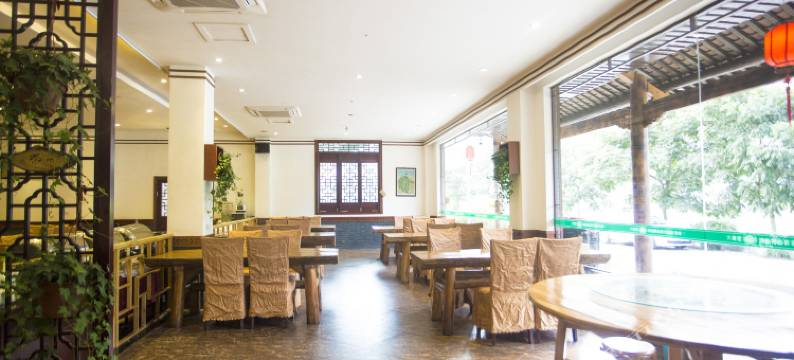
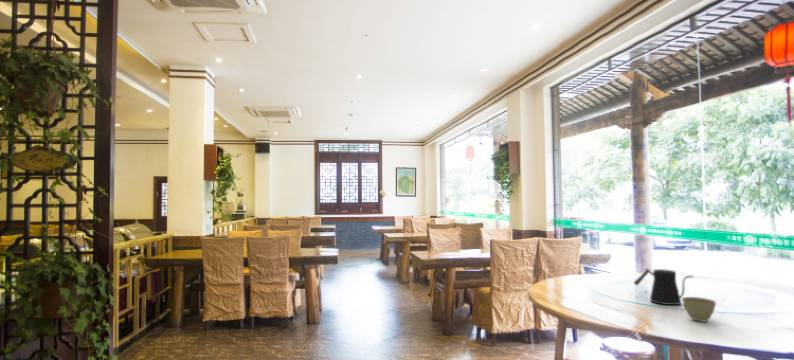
+ kettle [633,268,694,306]
+ flower pot [681,296,717,323]
